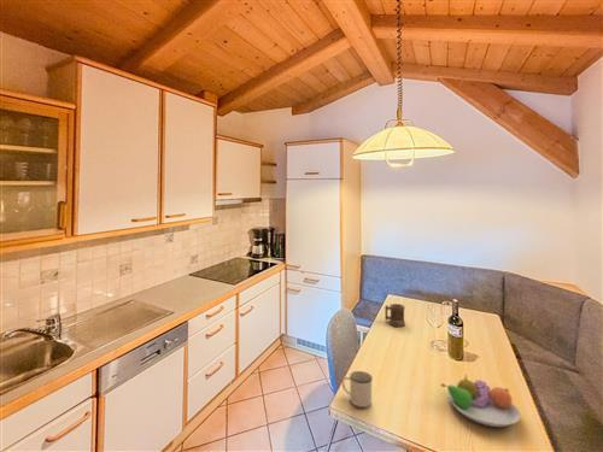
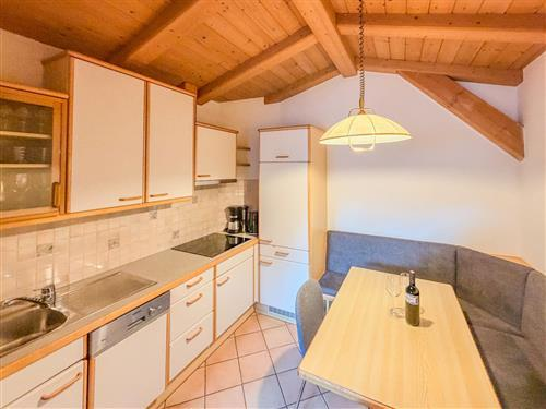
- fruit bowl [439,375,522,428]
- mug [384,303,406,328]
- mug [341,370,374,409]
